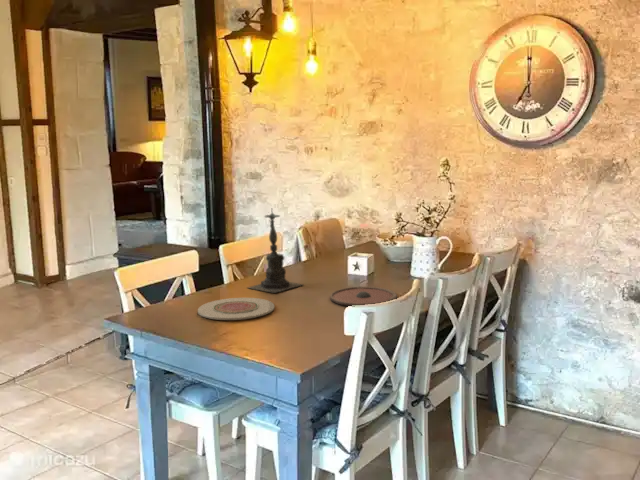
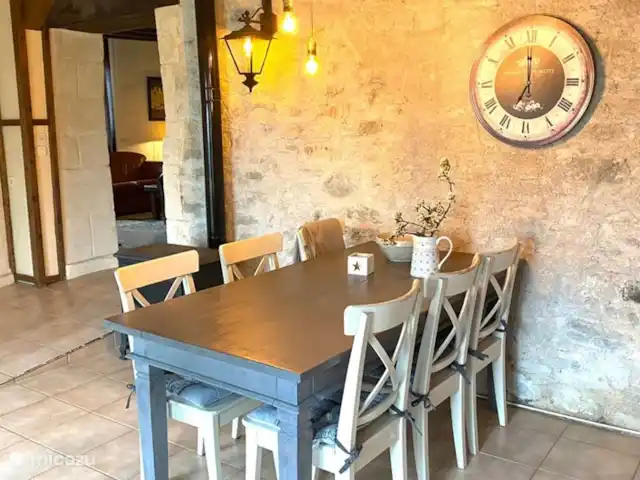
- candle holder [246,209,305,294]
- plate [329,286,398,307]
- plate [197,297,275,321]
